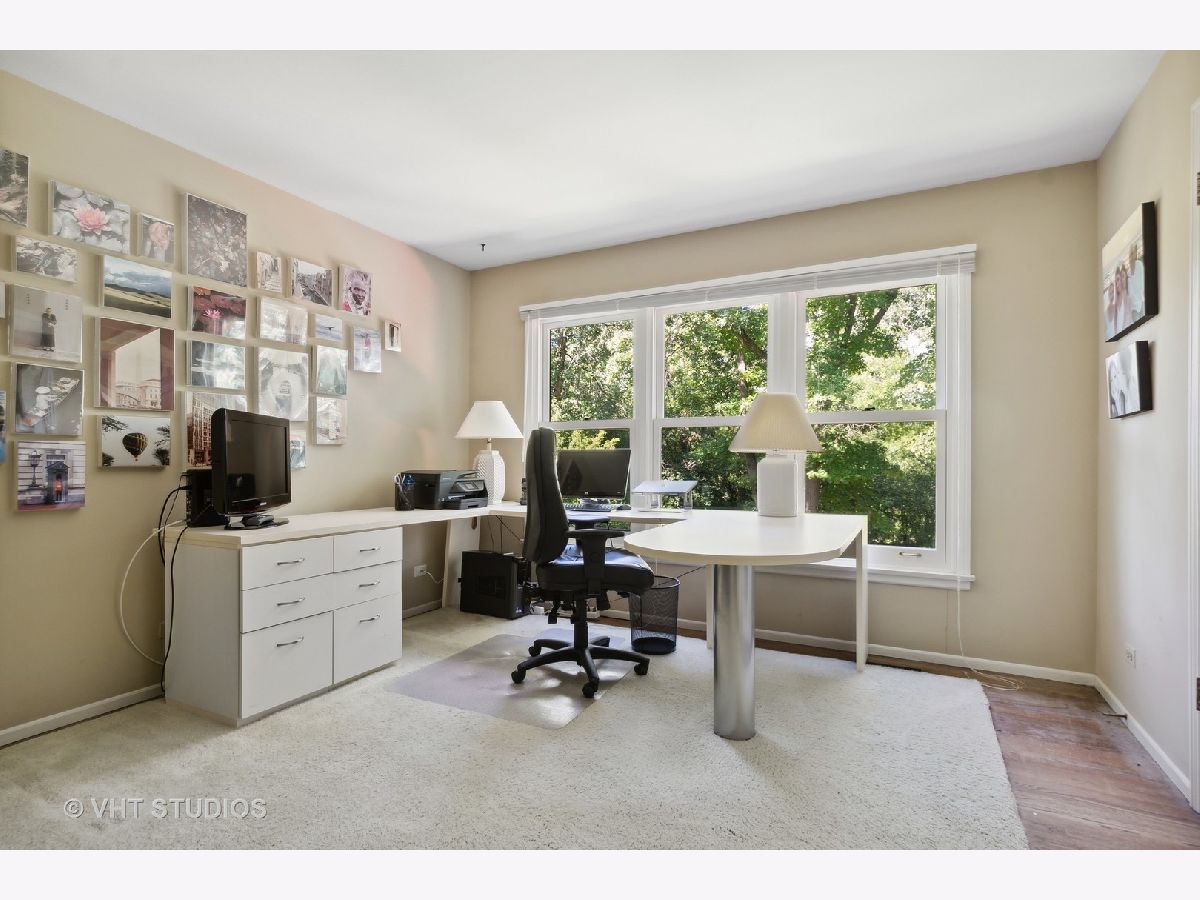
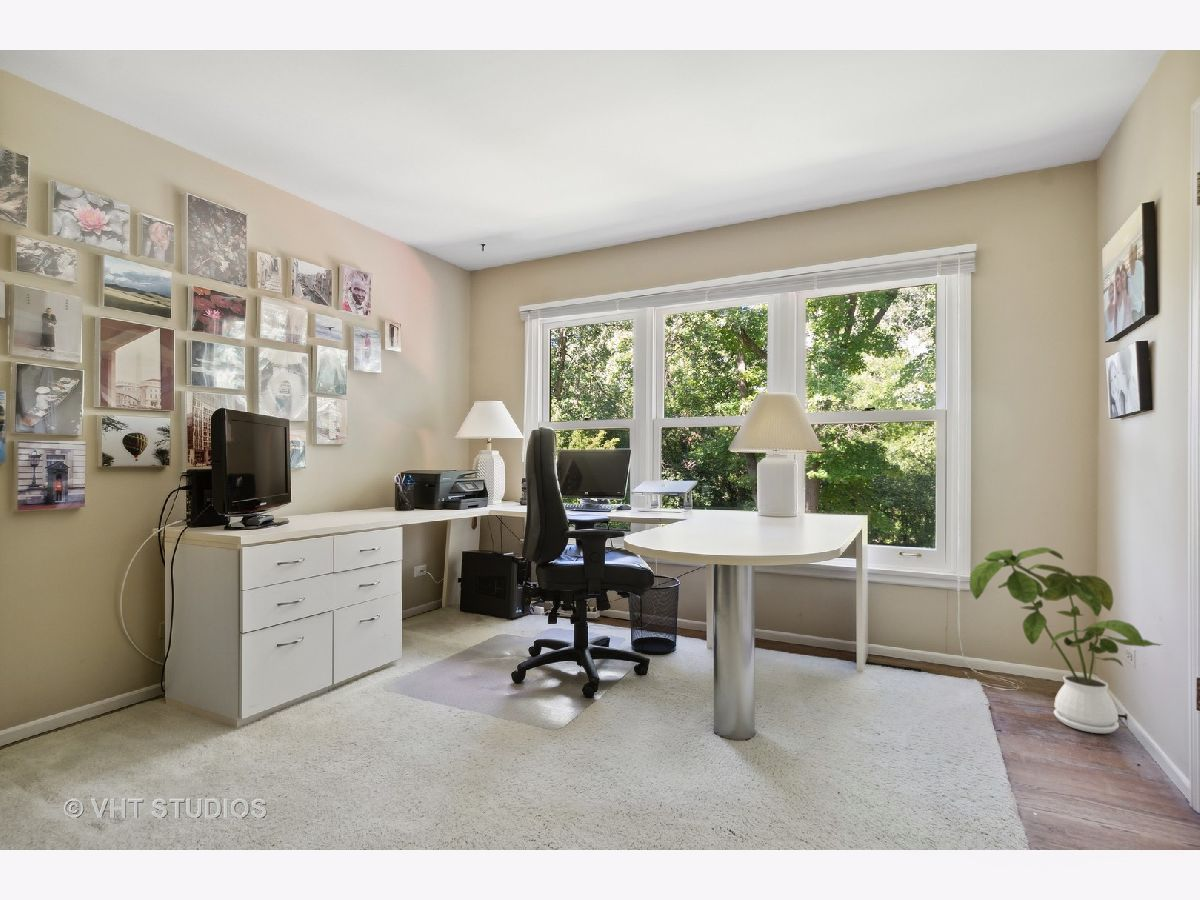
+ house plant [969,546,1162,734]
